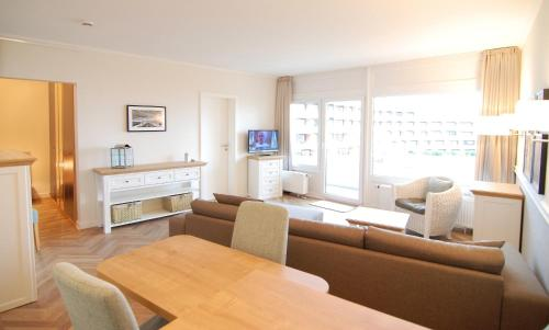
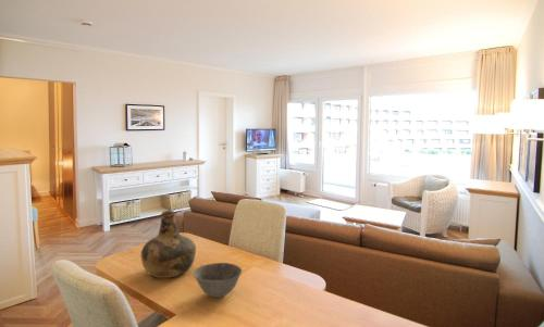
+ bowl [193,262,244,299]
+ bottle [140,210,197,279]
